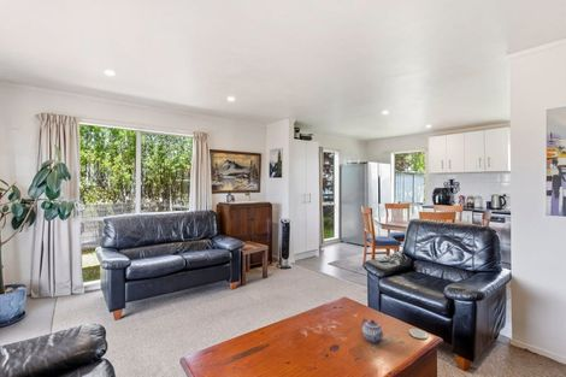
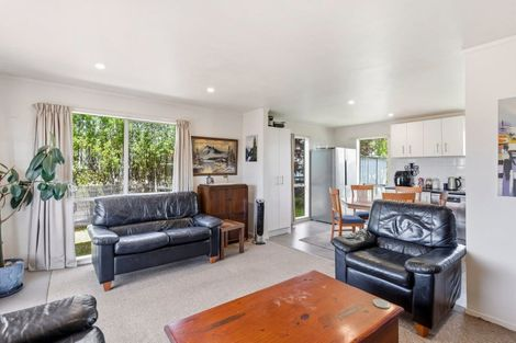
- teapot [361,318,385,344]
